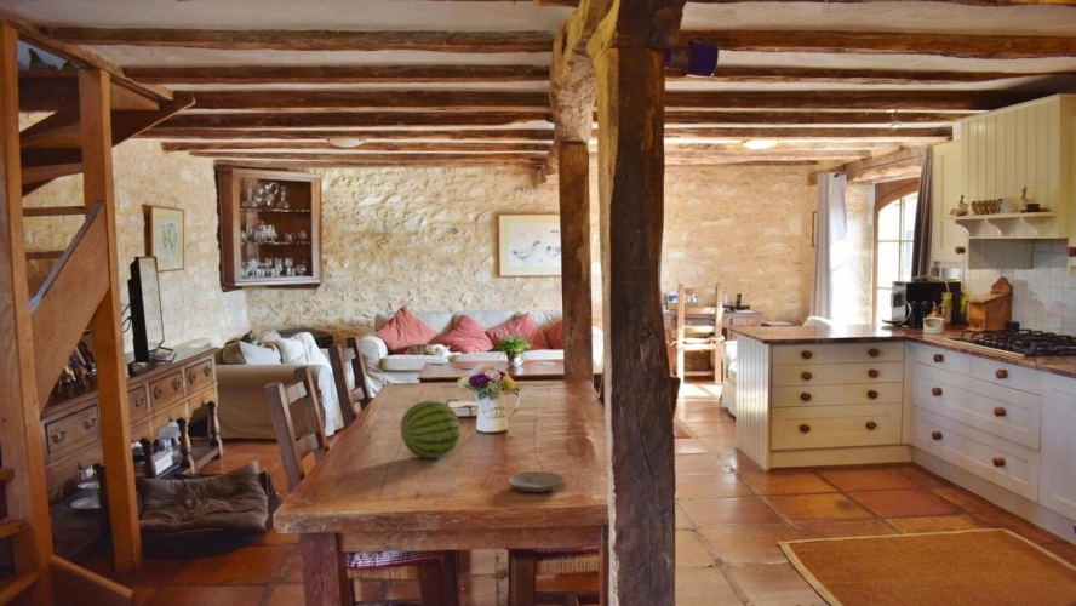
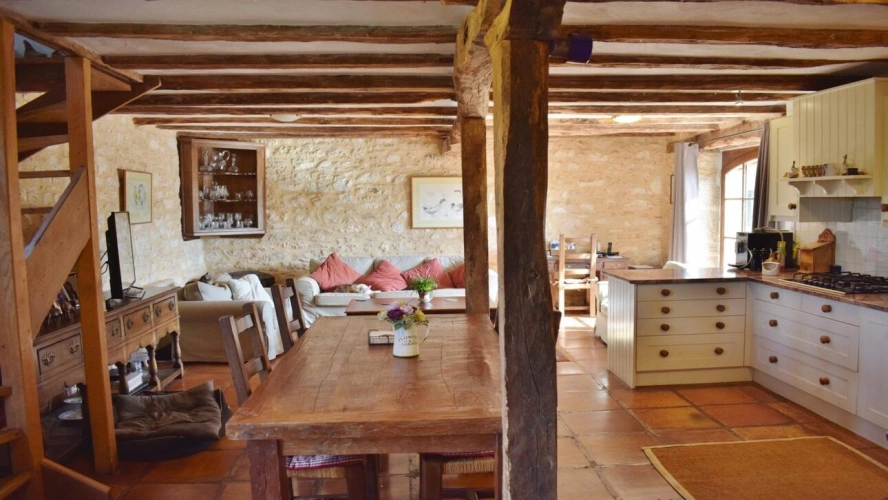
- plate [506,470,566,493]
- fruit [399,400,462,459]
